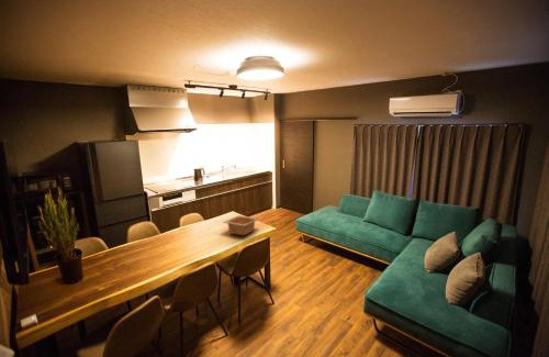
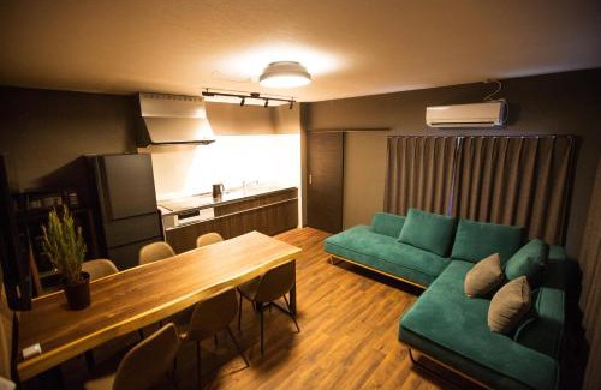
- serving bowl [222,214,260,236]
